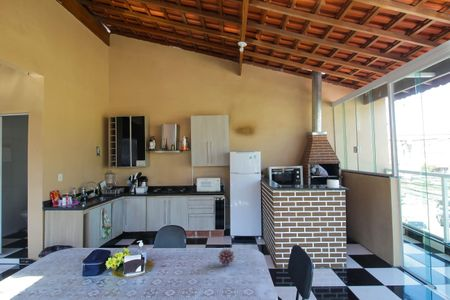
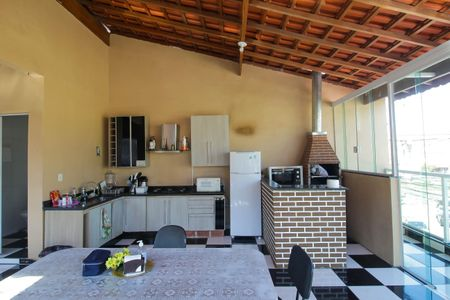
- flower [217,247,236,267]
